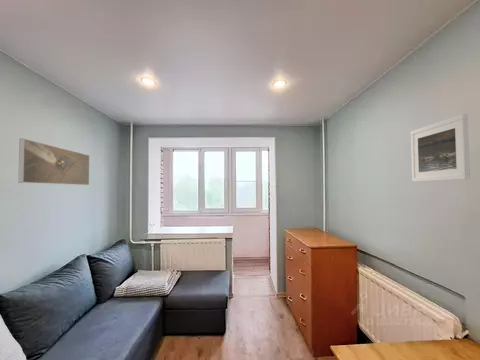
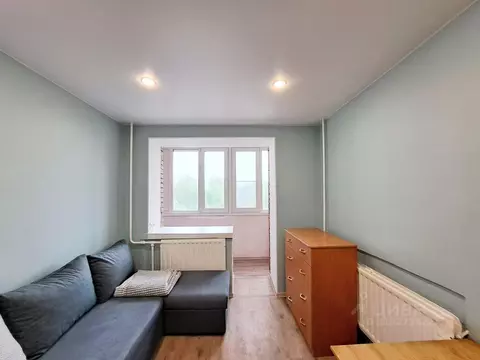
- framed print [410,113,471,183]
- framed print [17,138,91,186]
